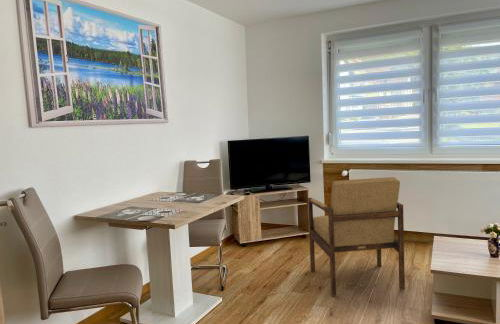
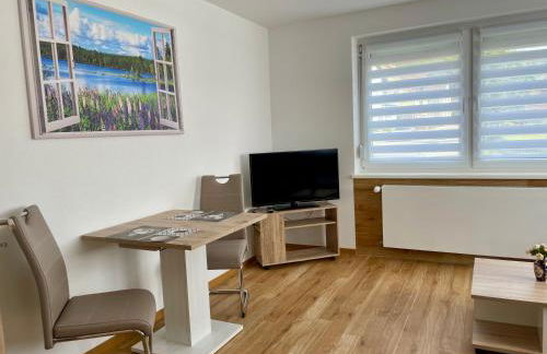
- armchair [307,176,406,297]
